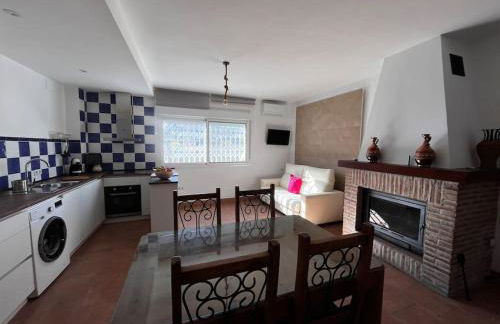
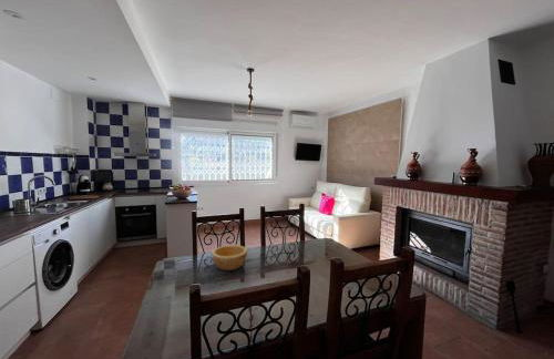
+ bowl [211,244,248,271]
